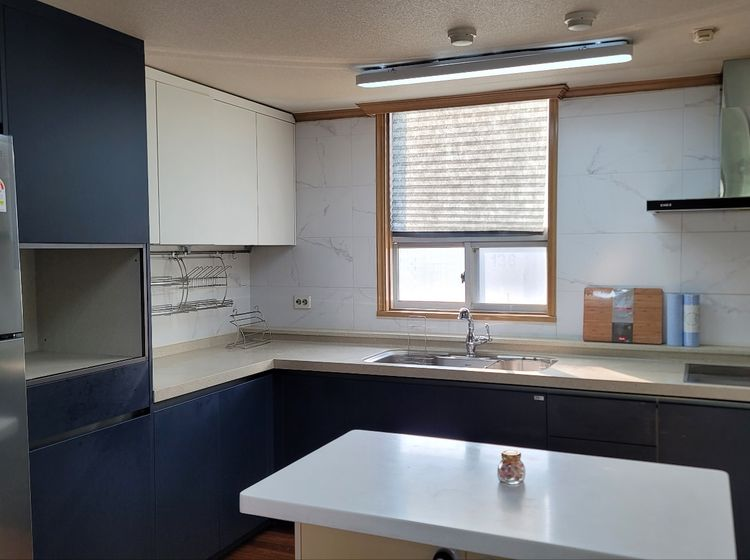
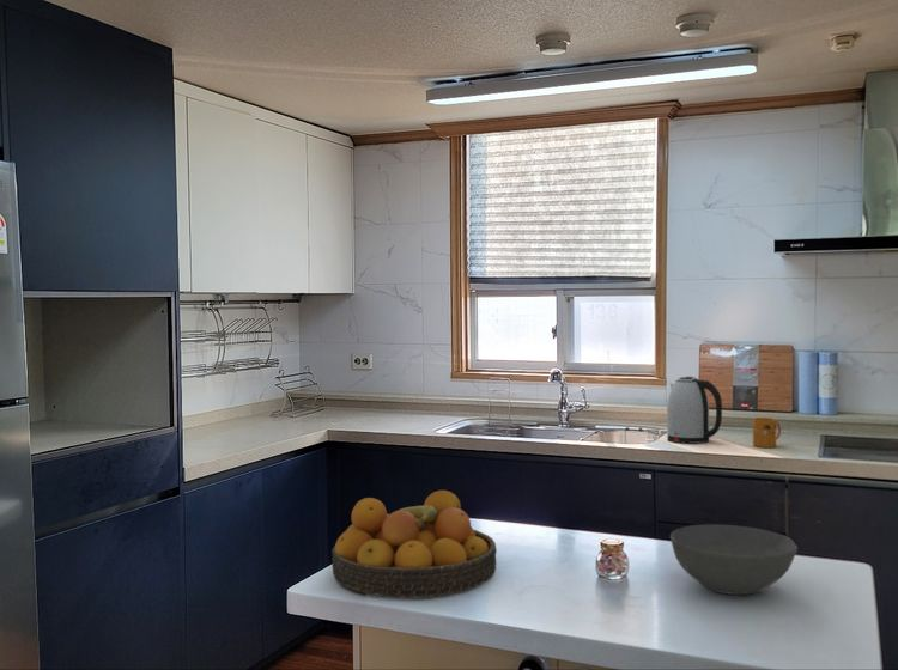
+ kettle [666,376,723,445]
+ bowl [669,523,799,596]
+ mug [752,416,782,449]
+ fruit bowl [330,489,498,599]
